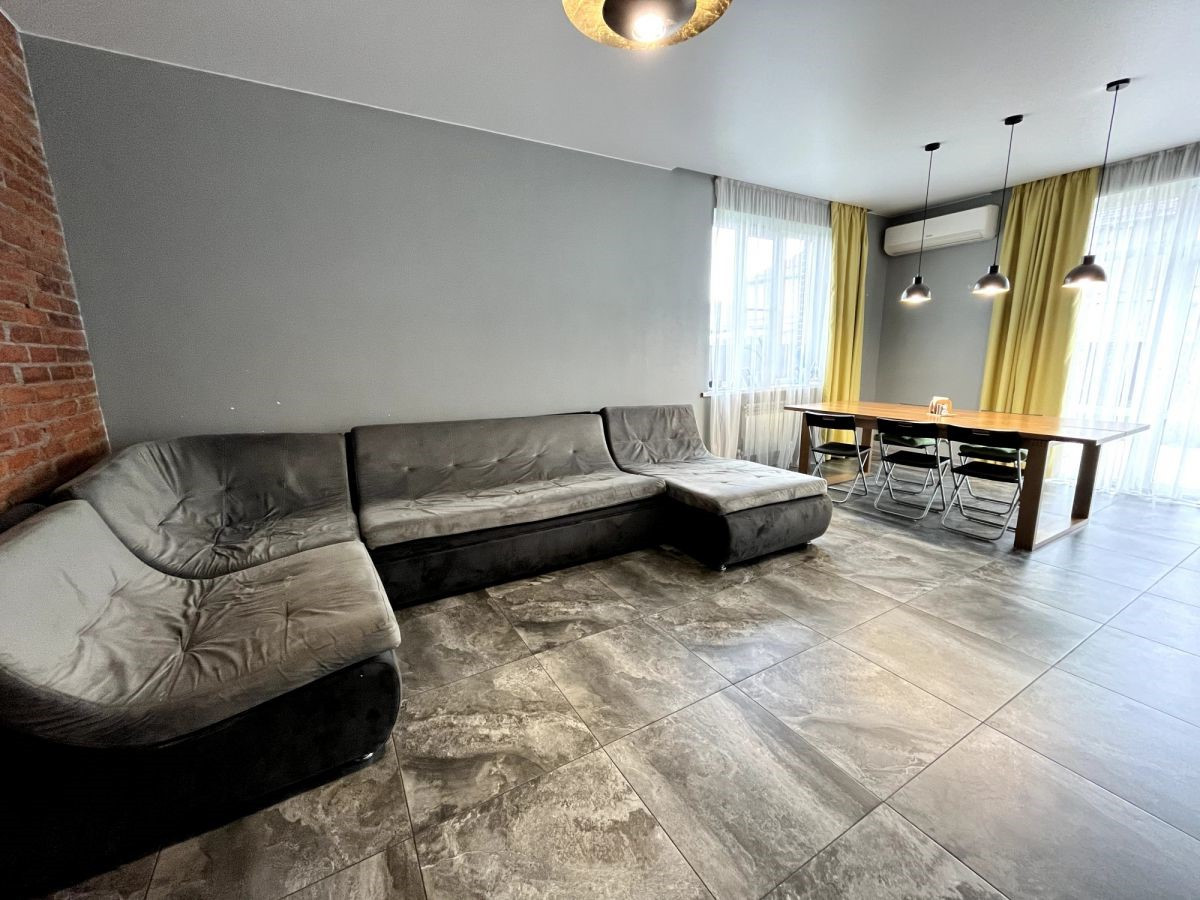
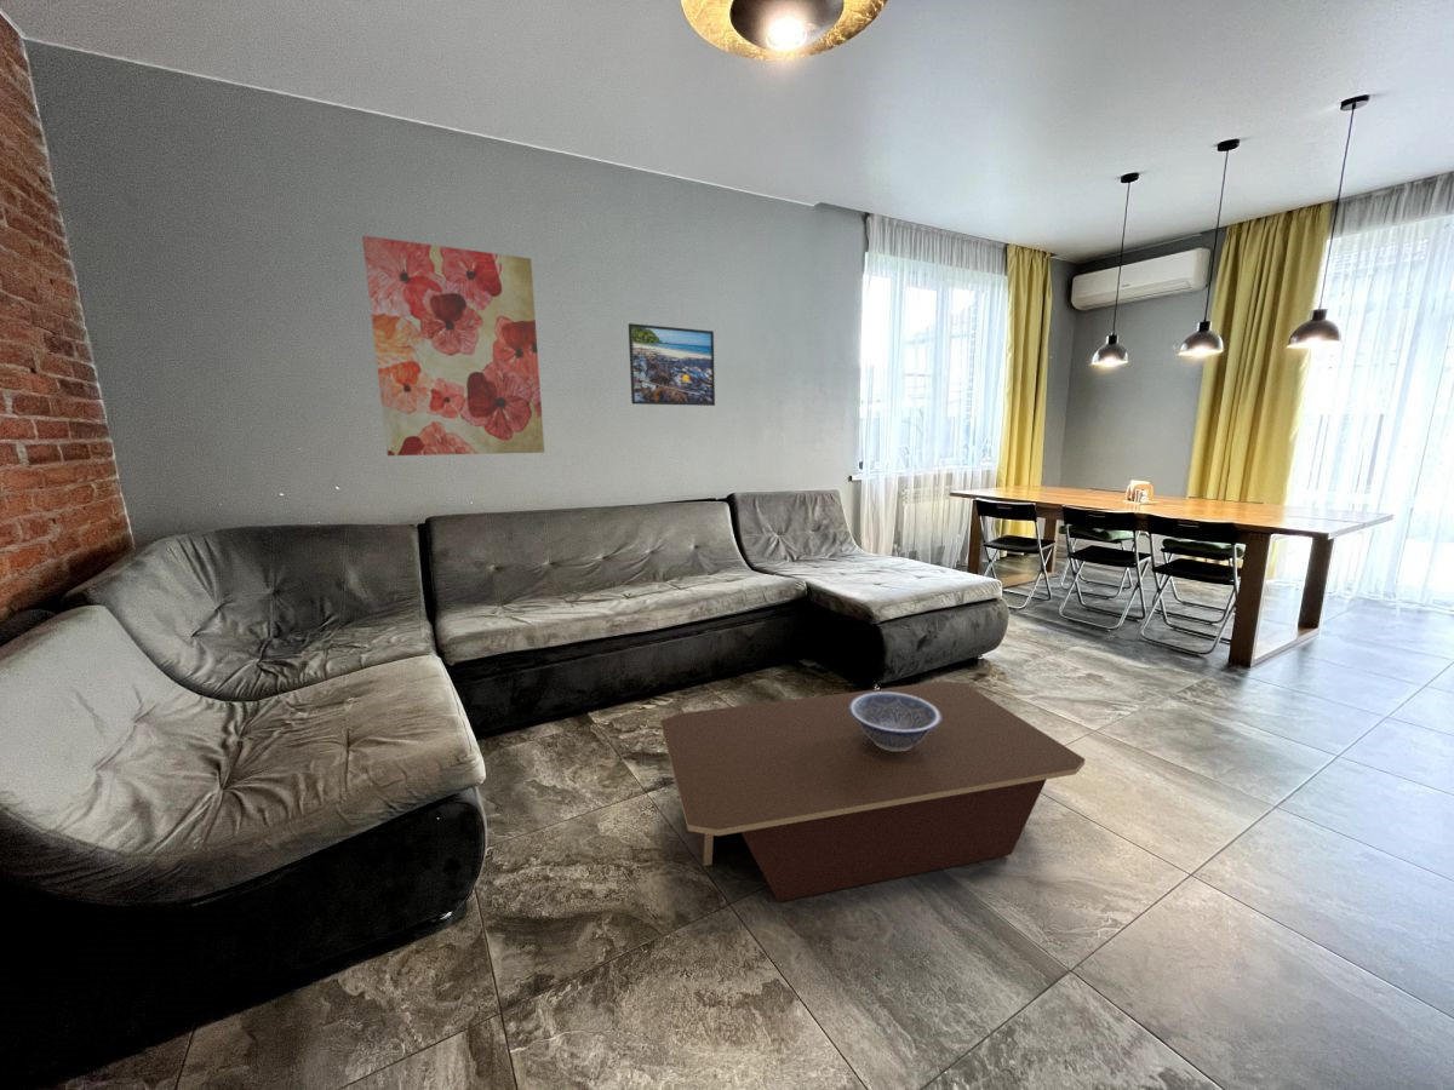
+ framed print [628,322,716,407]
+ wall art [361,234,545,457]
+ decorative bowl [848,692,941,751]
+ coffee table [659,681,1087,902]
